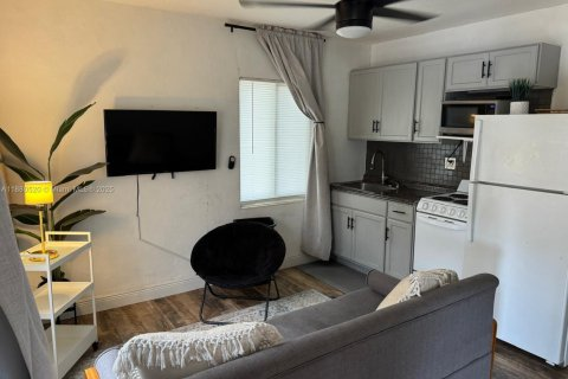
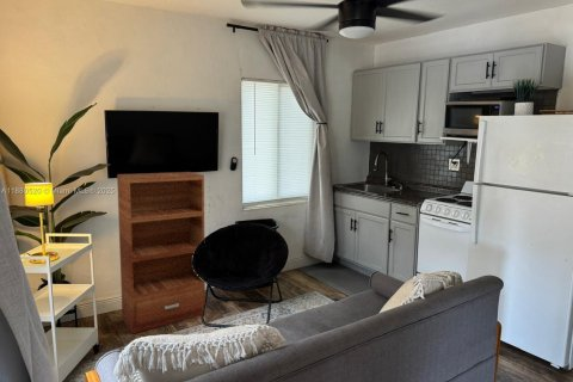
+ bookshelf [116,171,207,334]
